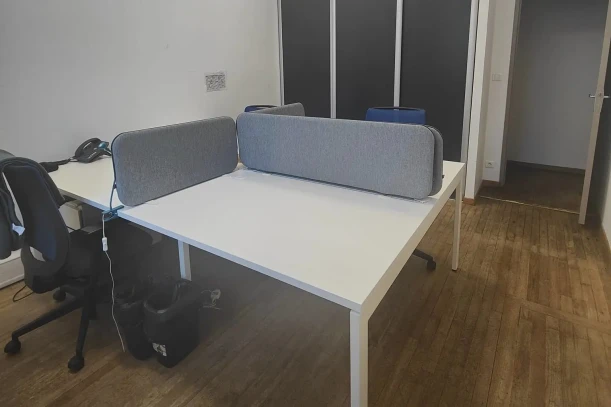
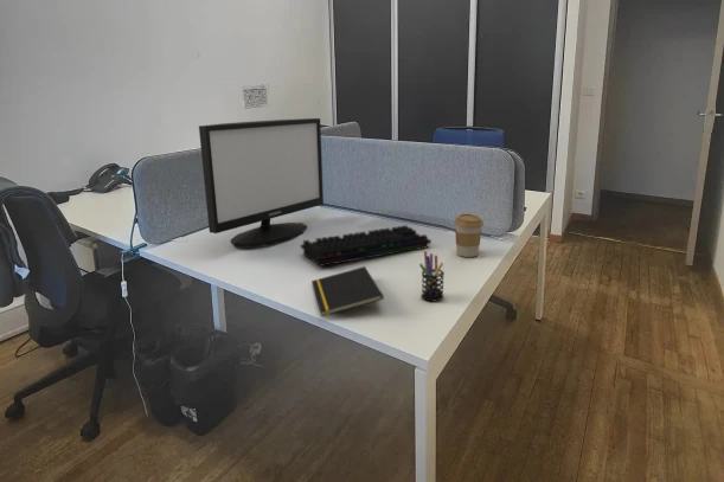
+ notepad [310,265,385,317]
+ pen holder [418,250,446,302]
+ keyboard [300,224,433,268]
+ coffee cup [453,213,485,258]
+ monitor [198,117,325,249]
